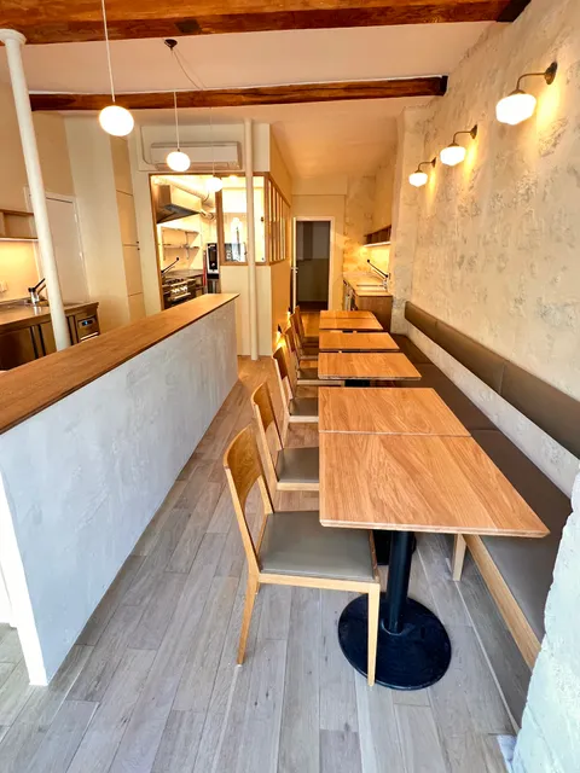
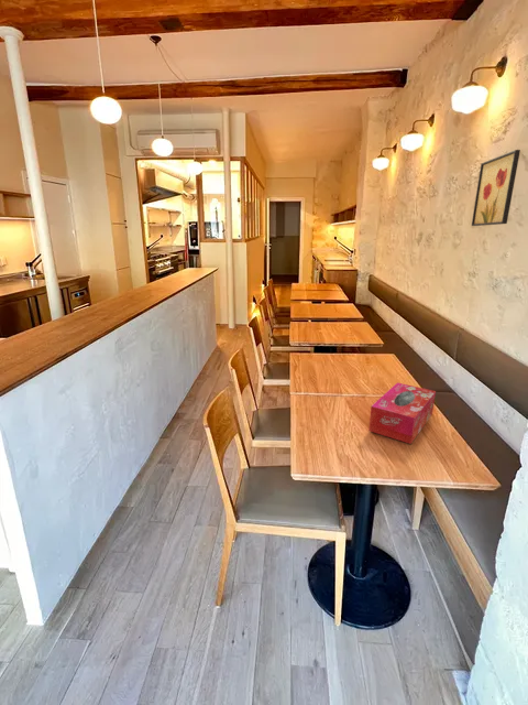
+ tissue box [367,381,437,445]
+ wall art [471,149,521,227]
